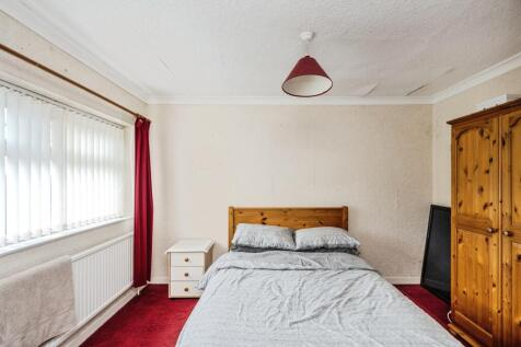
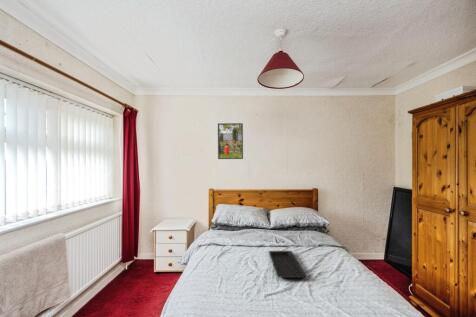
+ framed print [217,122,244,160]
+ serving tray [268,250,308,279]
